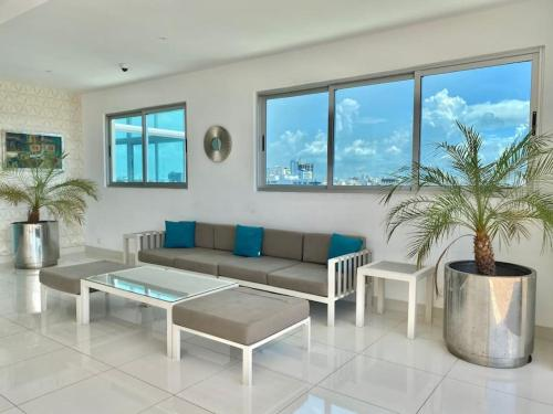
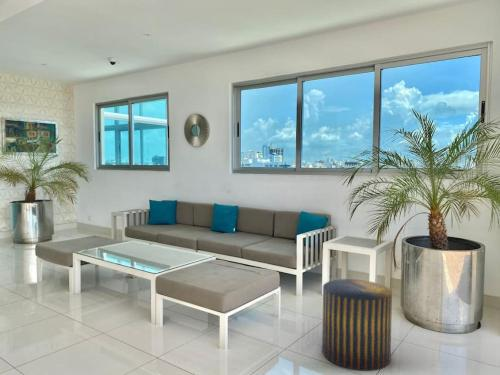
+ stool [321,278,393,372]
